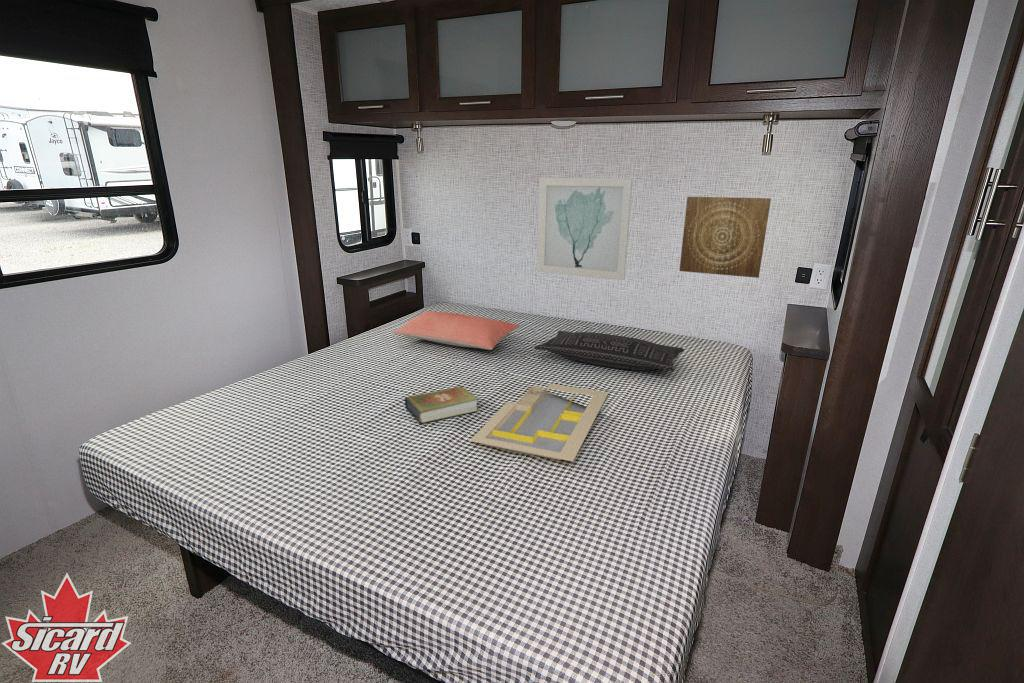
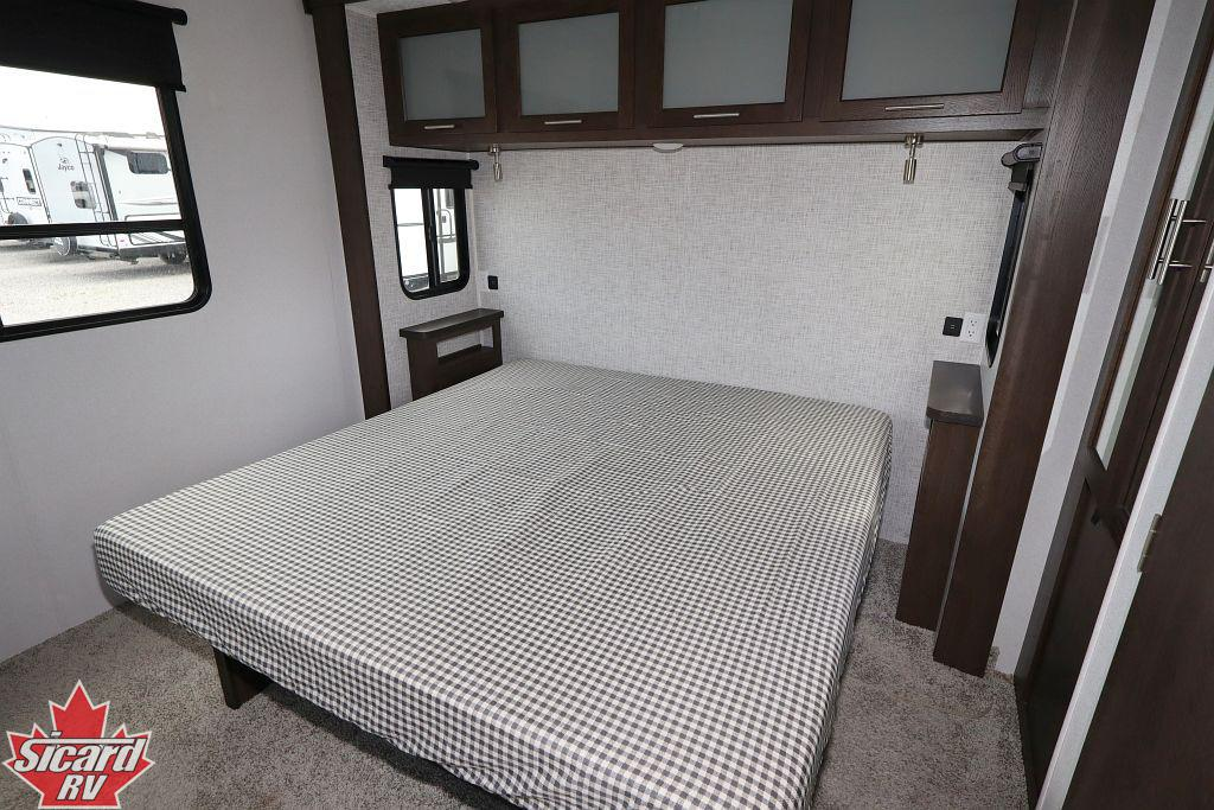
- serving tray [469,383,609,462]
- book [403,385,479,424]
- pillow [393,310,520,351]
- wall art [536,177,633,281]
- wall art [678,196,772,279]
- pillow [533,330,685,372]
